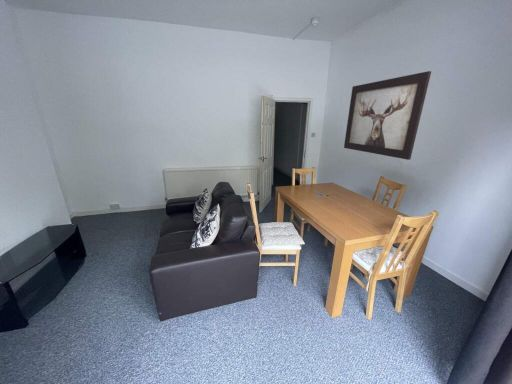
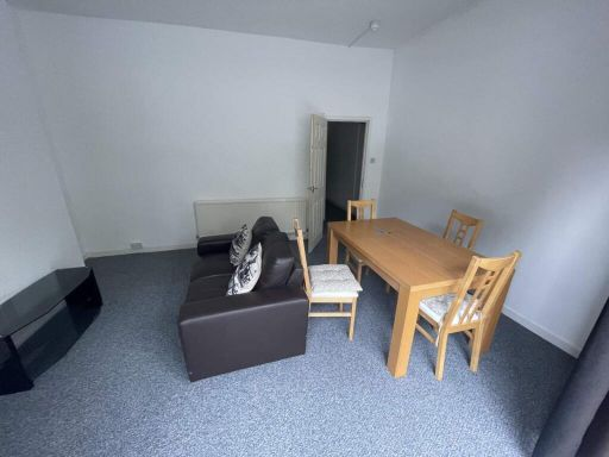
- wall art [343,70,432,161]
